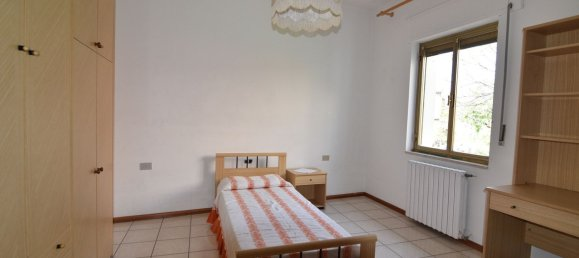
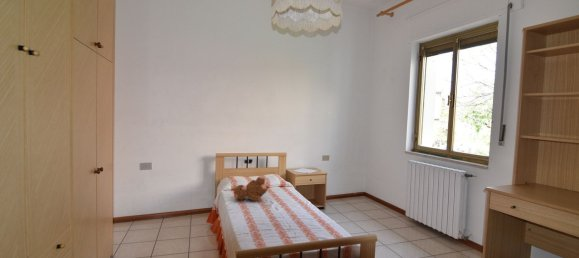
+ teddy bear [232,176,268,202]
